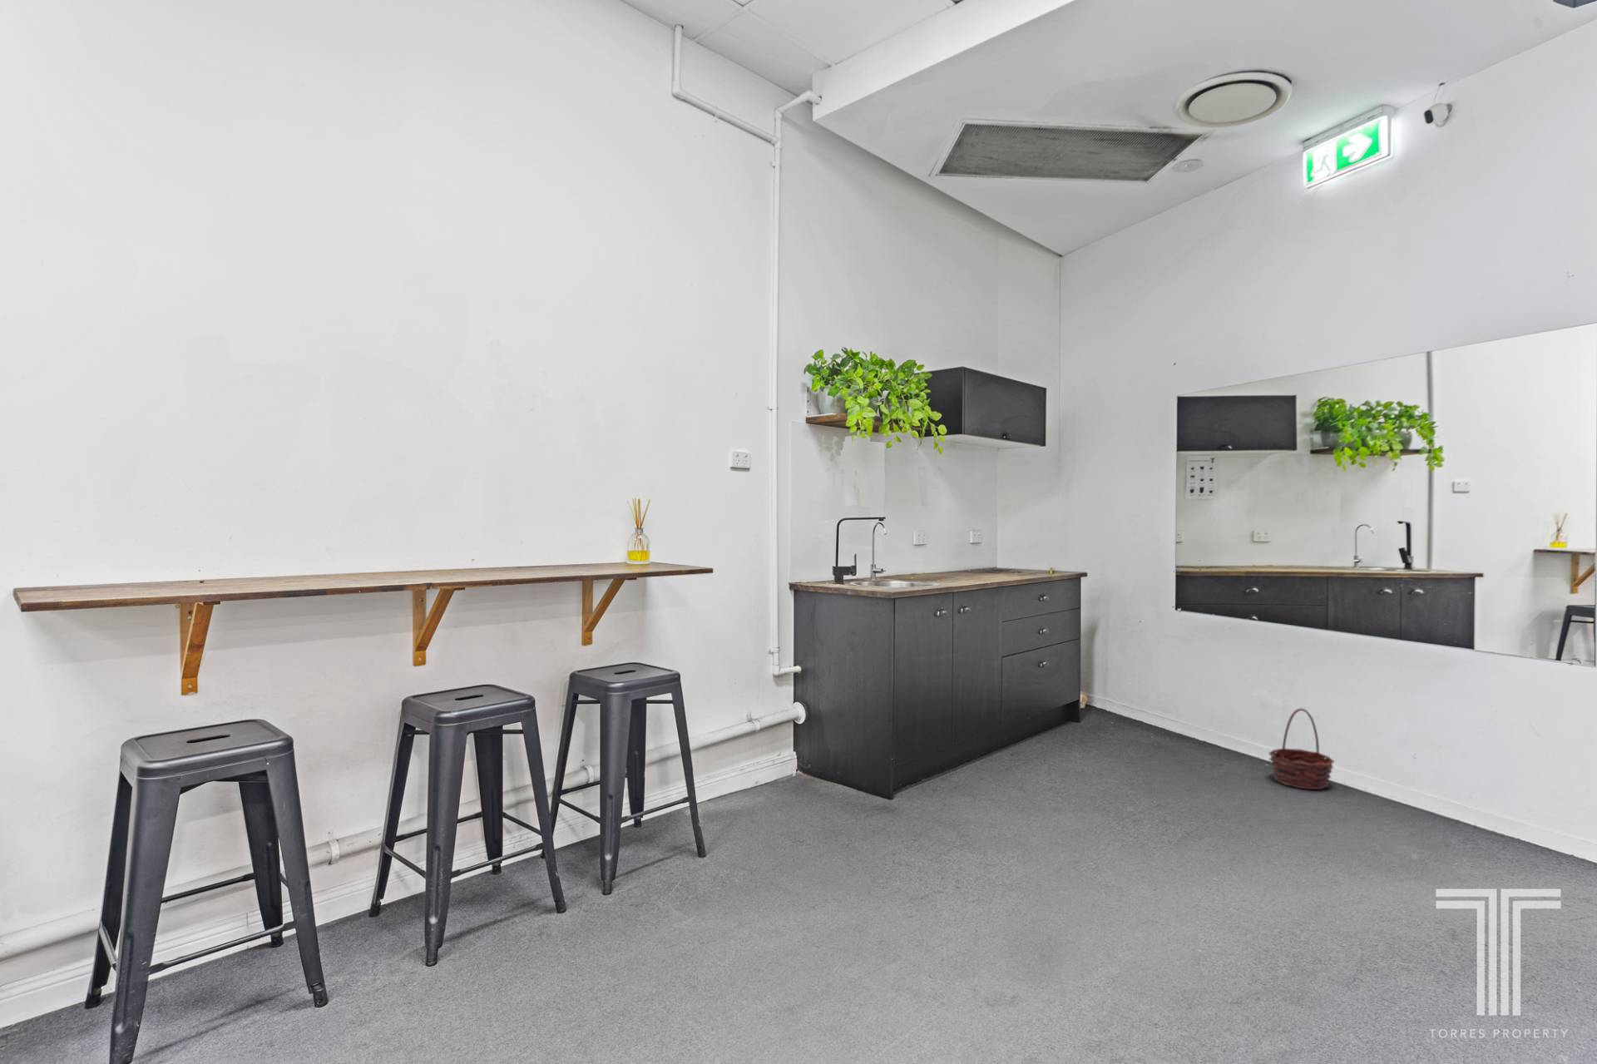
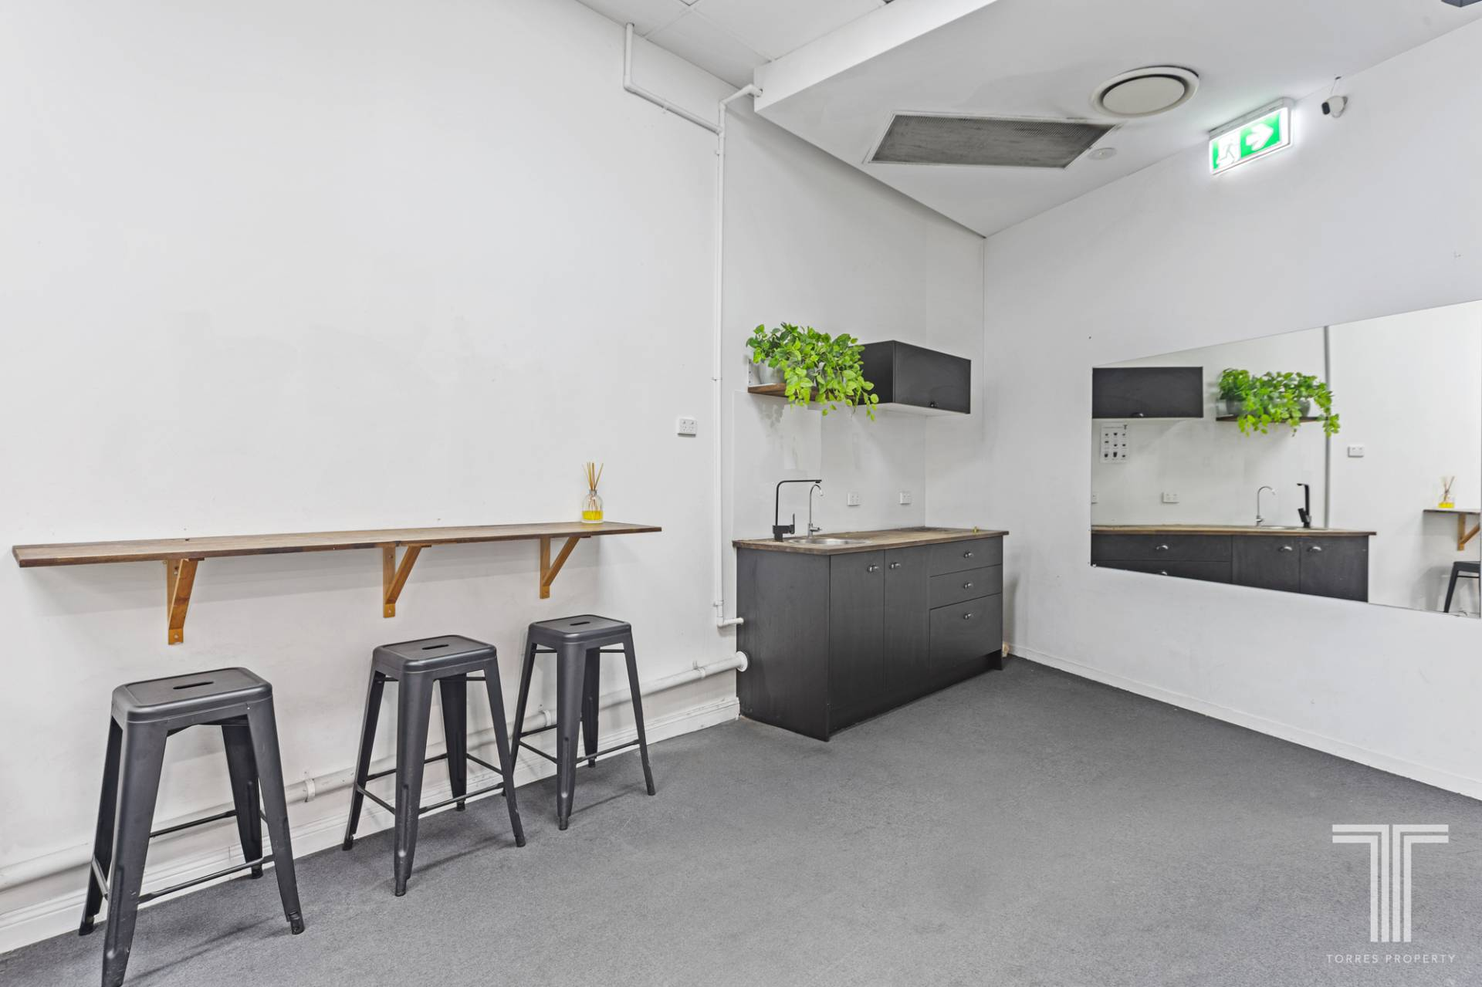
- basket [1268,708,1335,791]
